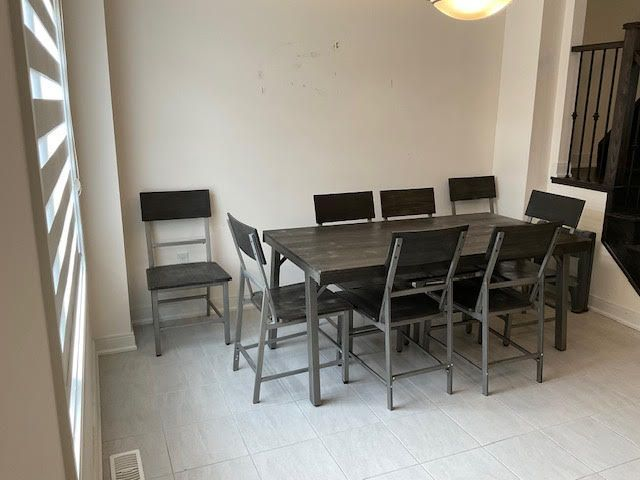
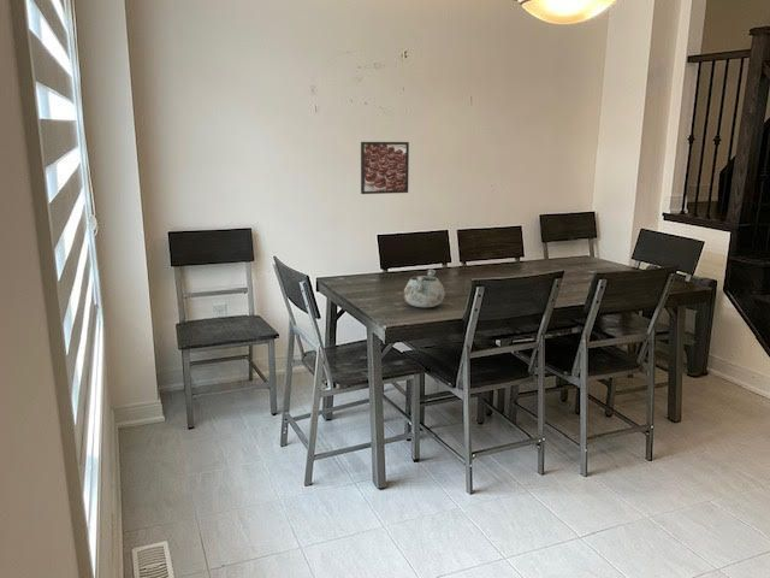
+ decorative bowl [403,267,446,308]
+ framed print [360,141,410,195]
